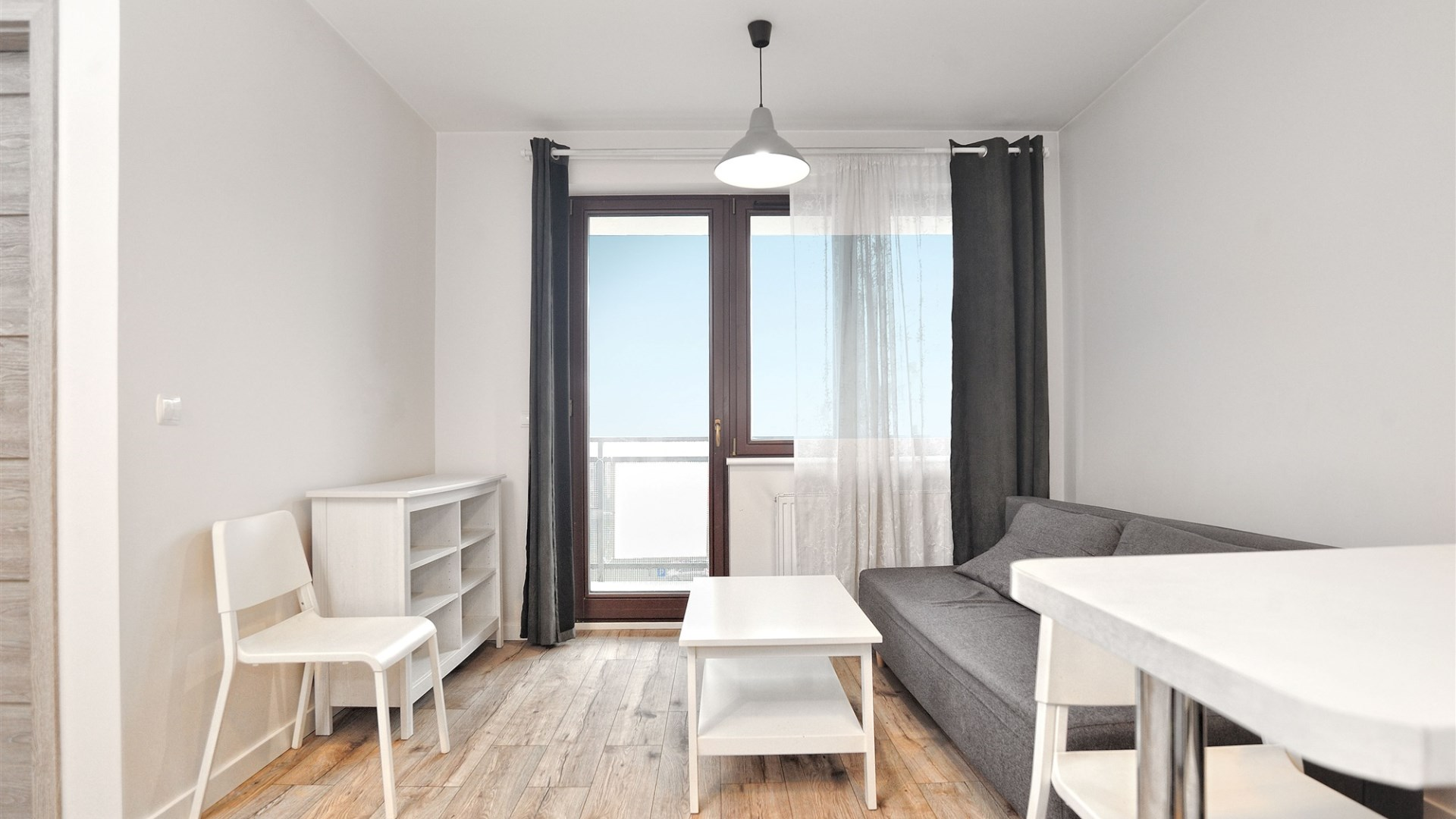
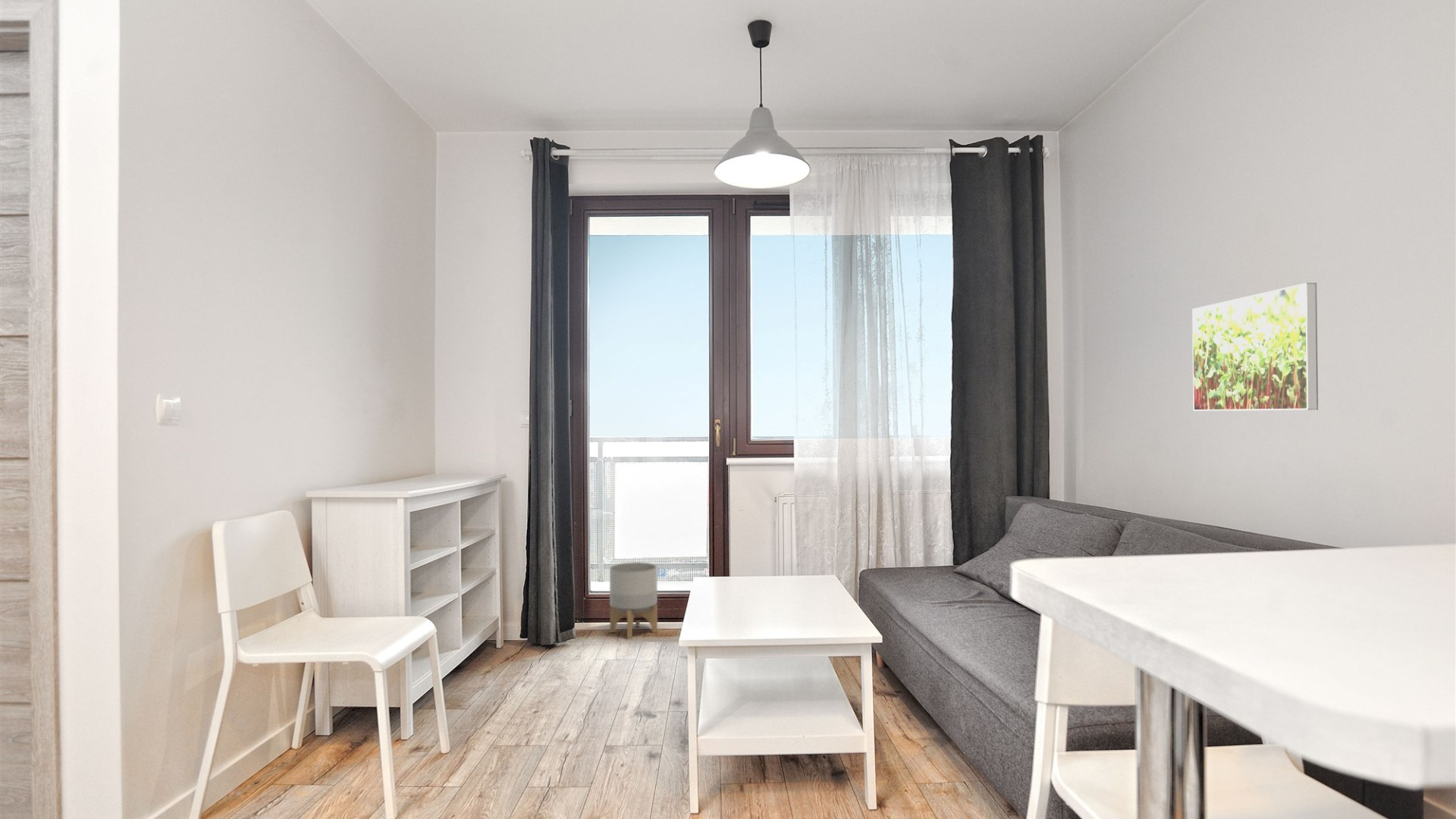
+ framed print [1191,282,1319,412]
+ planter [609,561,658,640]
